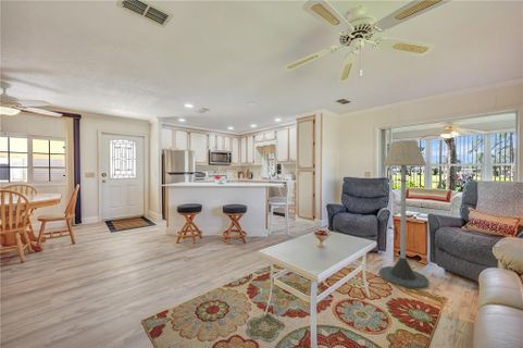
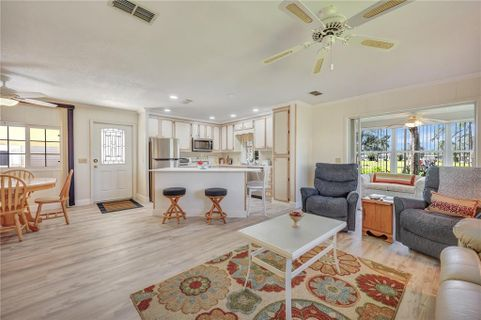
- floor lamp [378,139,429,289]
